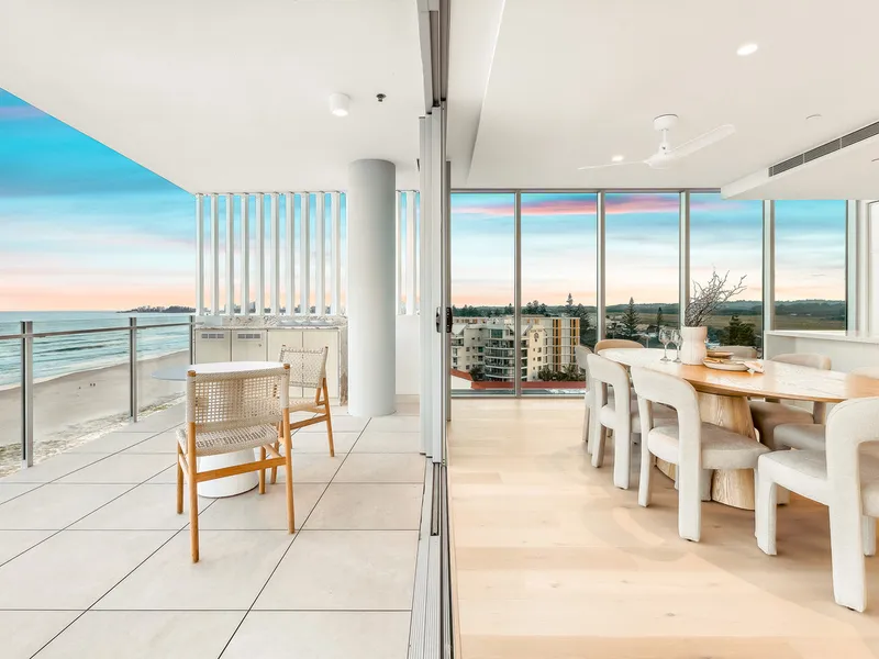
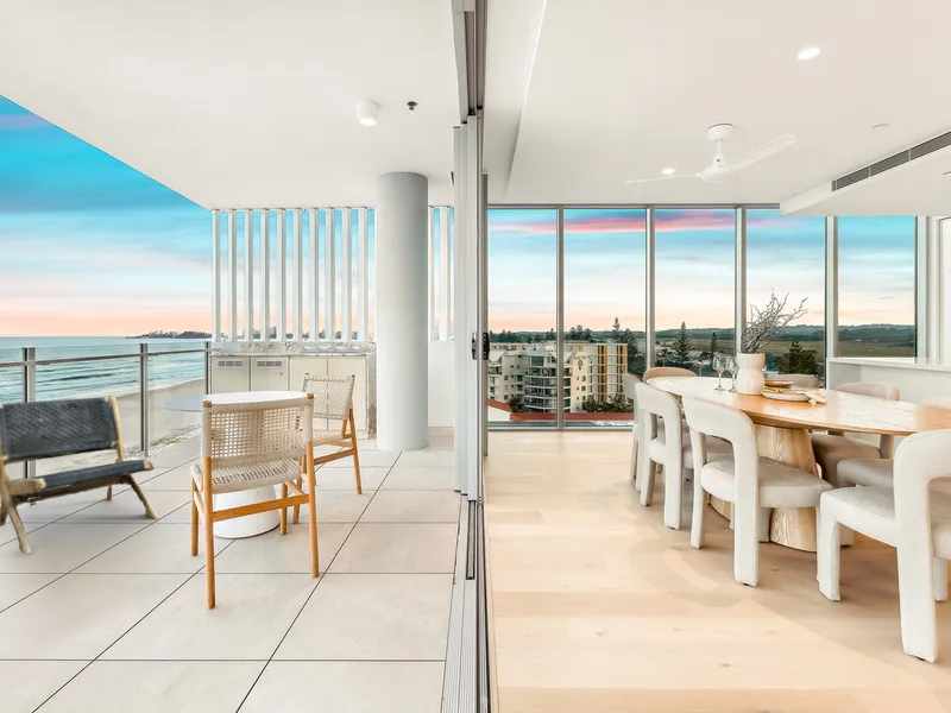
+ lounge chair [0,395,160,554]
